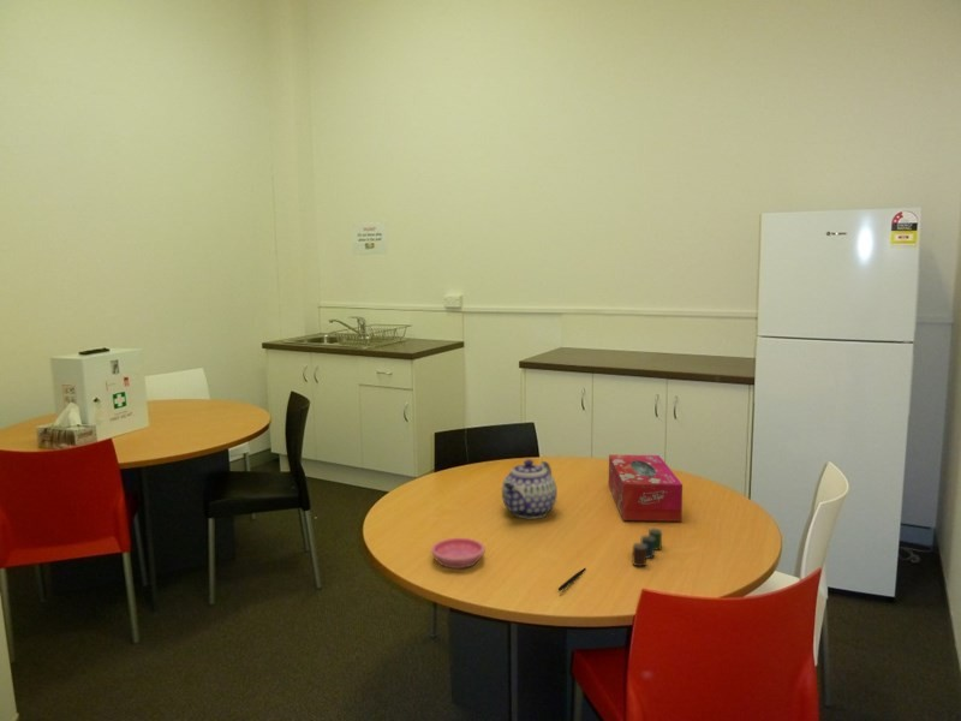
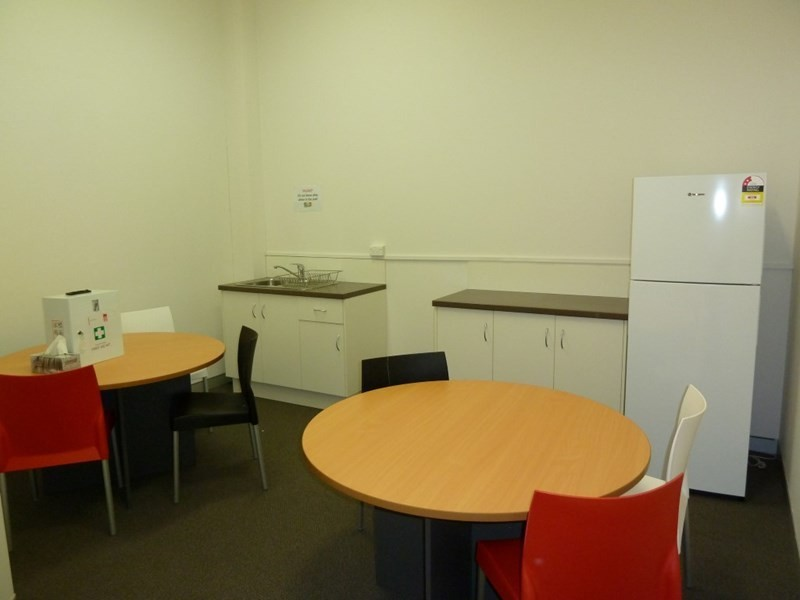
- pen [557,567,586,592]
- tissue box [608,453,684,523]
- teapot [501,458,559,519]
- cup [631,528,663,567]
- saucer [430,537,487,570]
